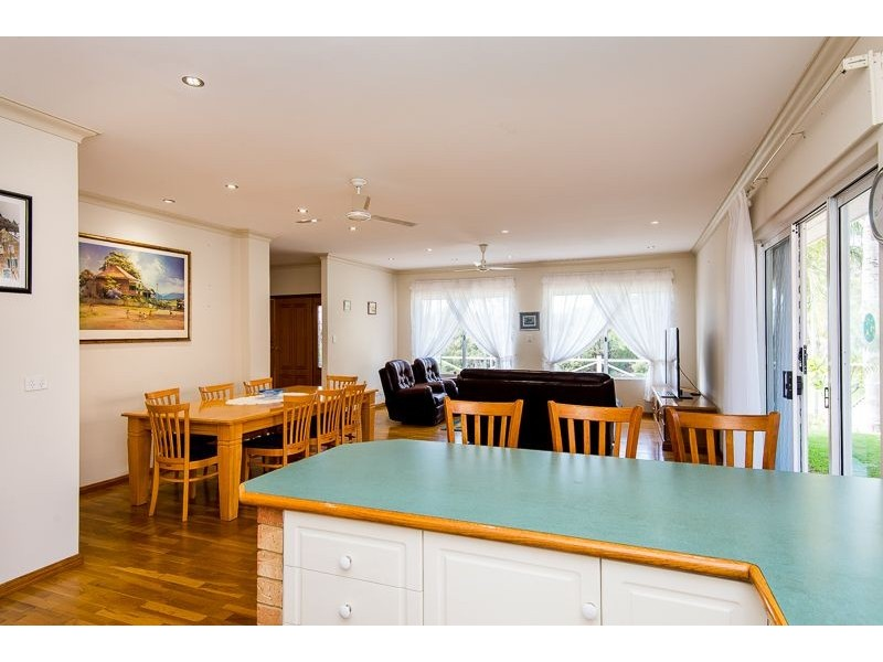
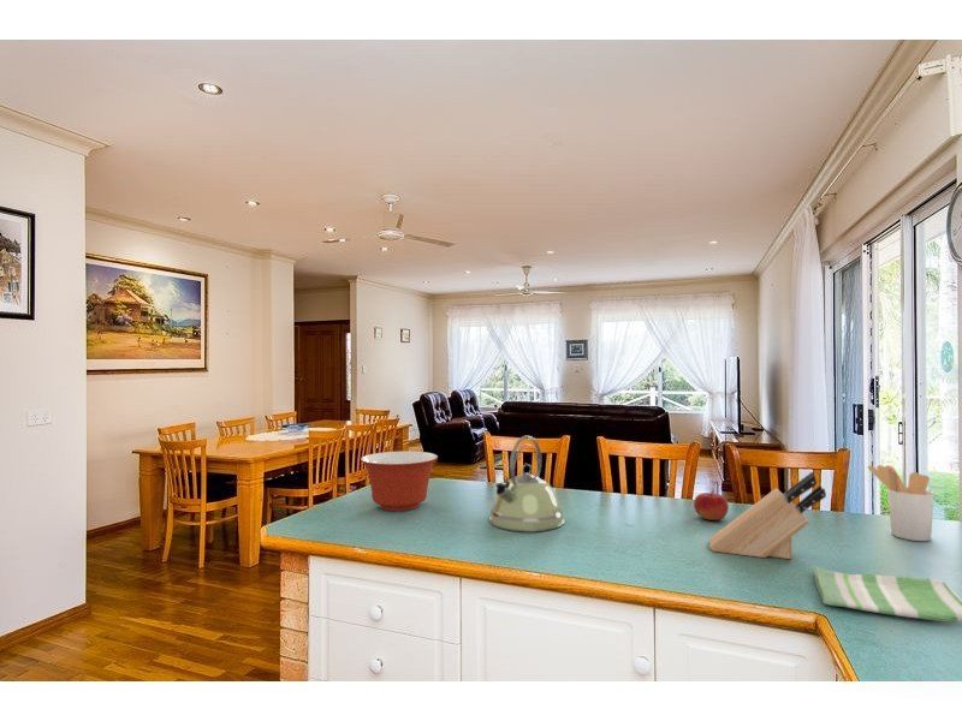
+ knife block [708,471,827,560]
+ kettle [488,435,565,534]
+ fruit [693,490,730,522]
+ dish towel [810,565,962,624]
+ mixing bowl [360,451,439,512]
+ utensil holder [867,464,936,542]
